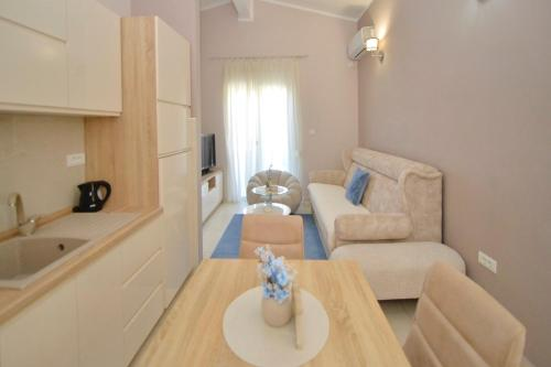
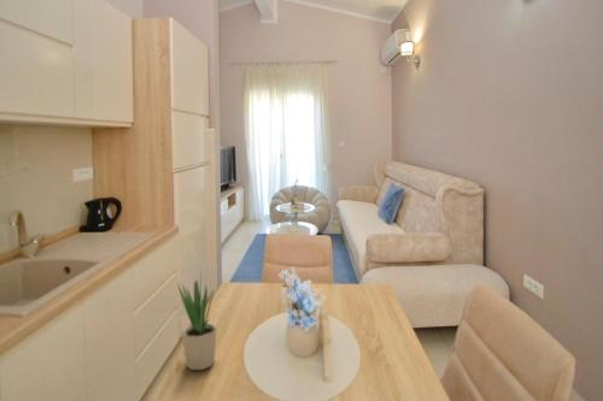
+ potted plant [176,267,218,371]
